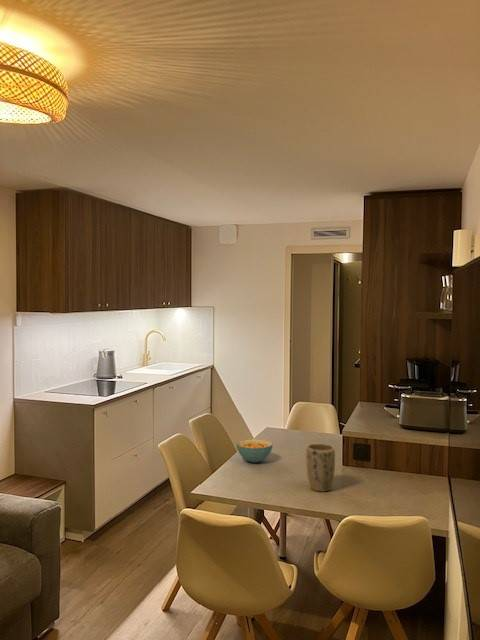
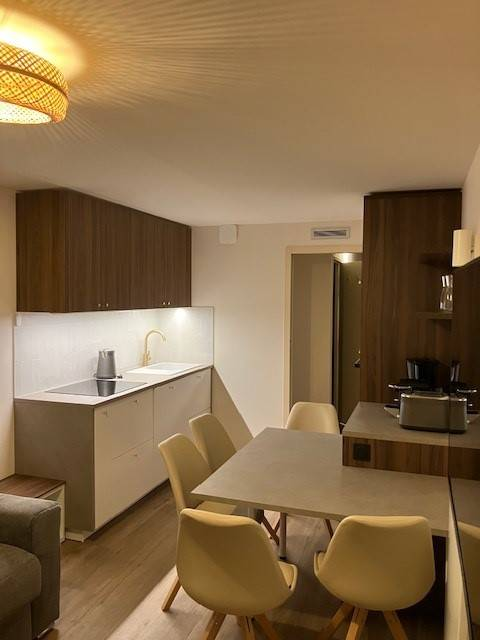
- cereal bowl [236,438,273,464]
- plant pot [306,443,336,493]
